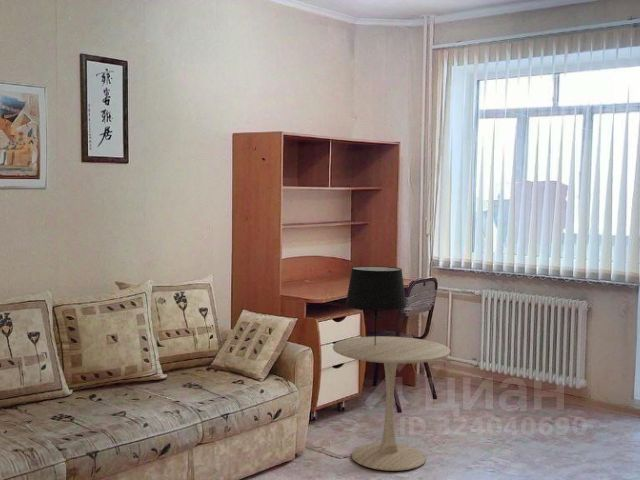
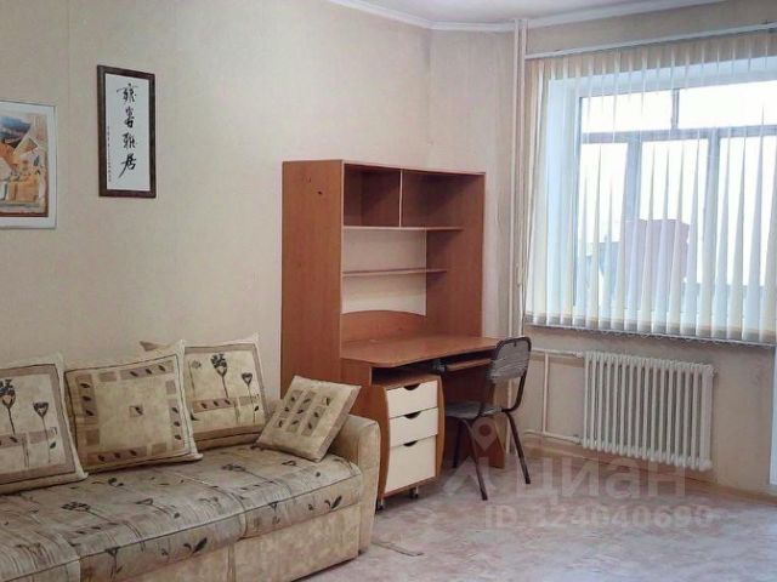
- side table [332,335,451,472]
- table lamp [345,265,408,345]
